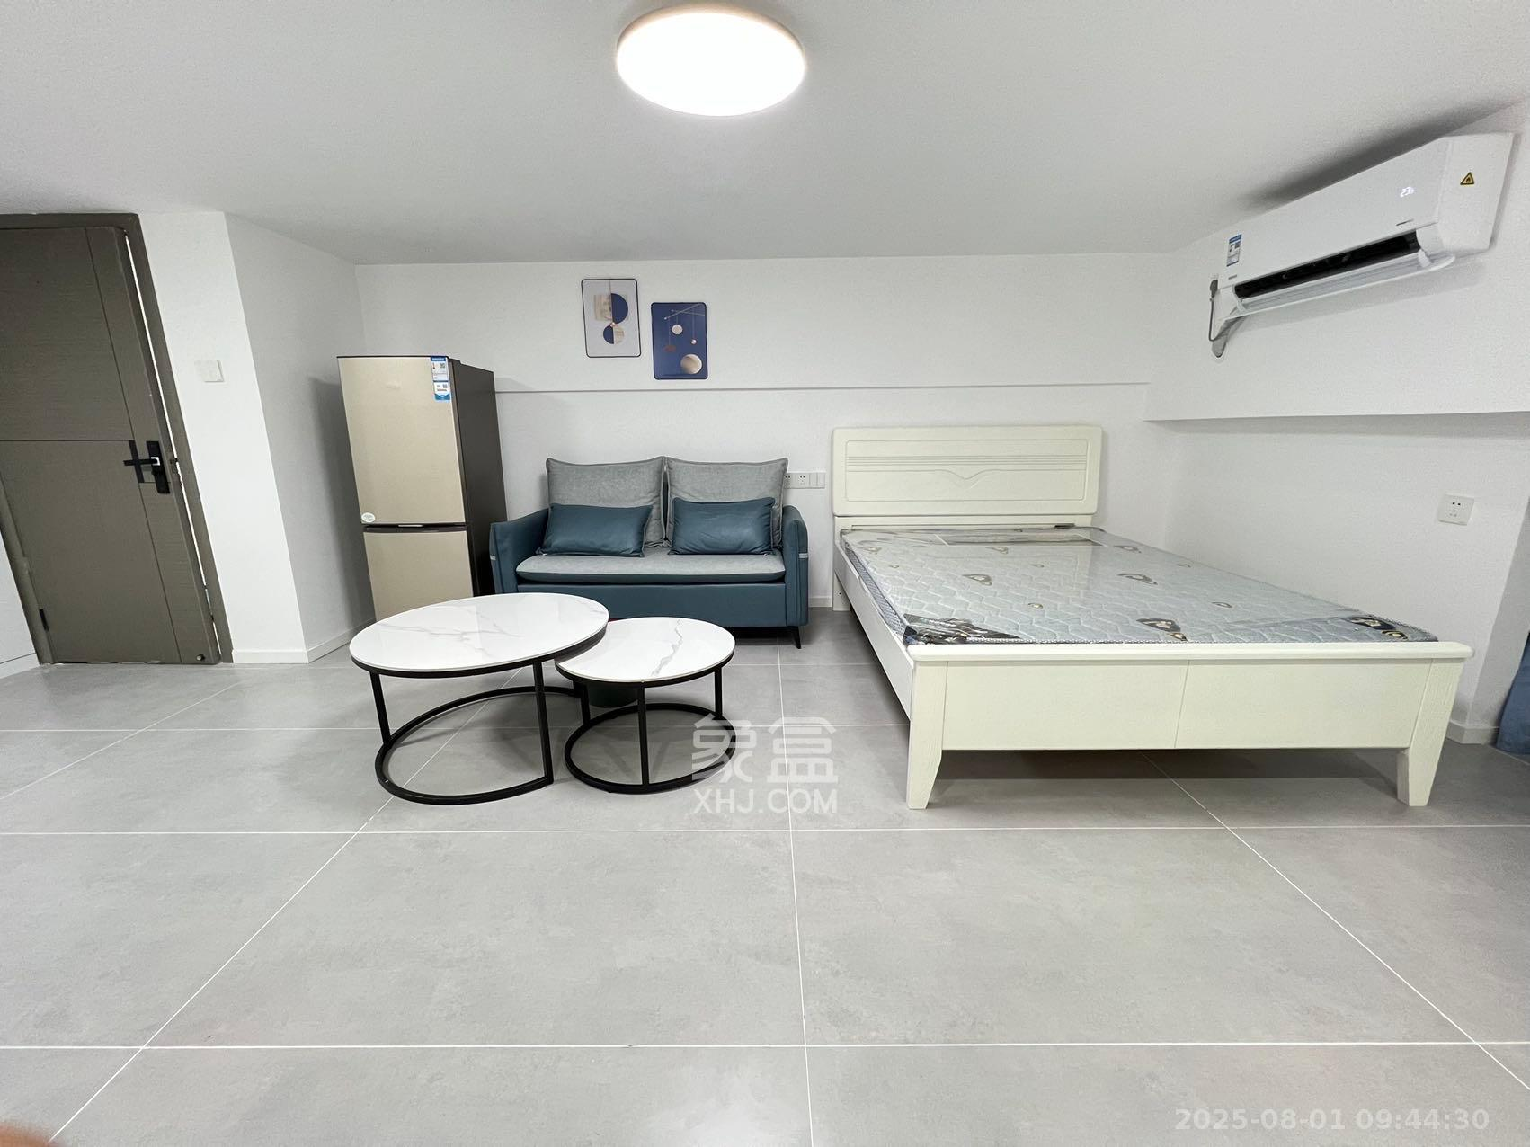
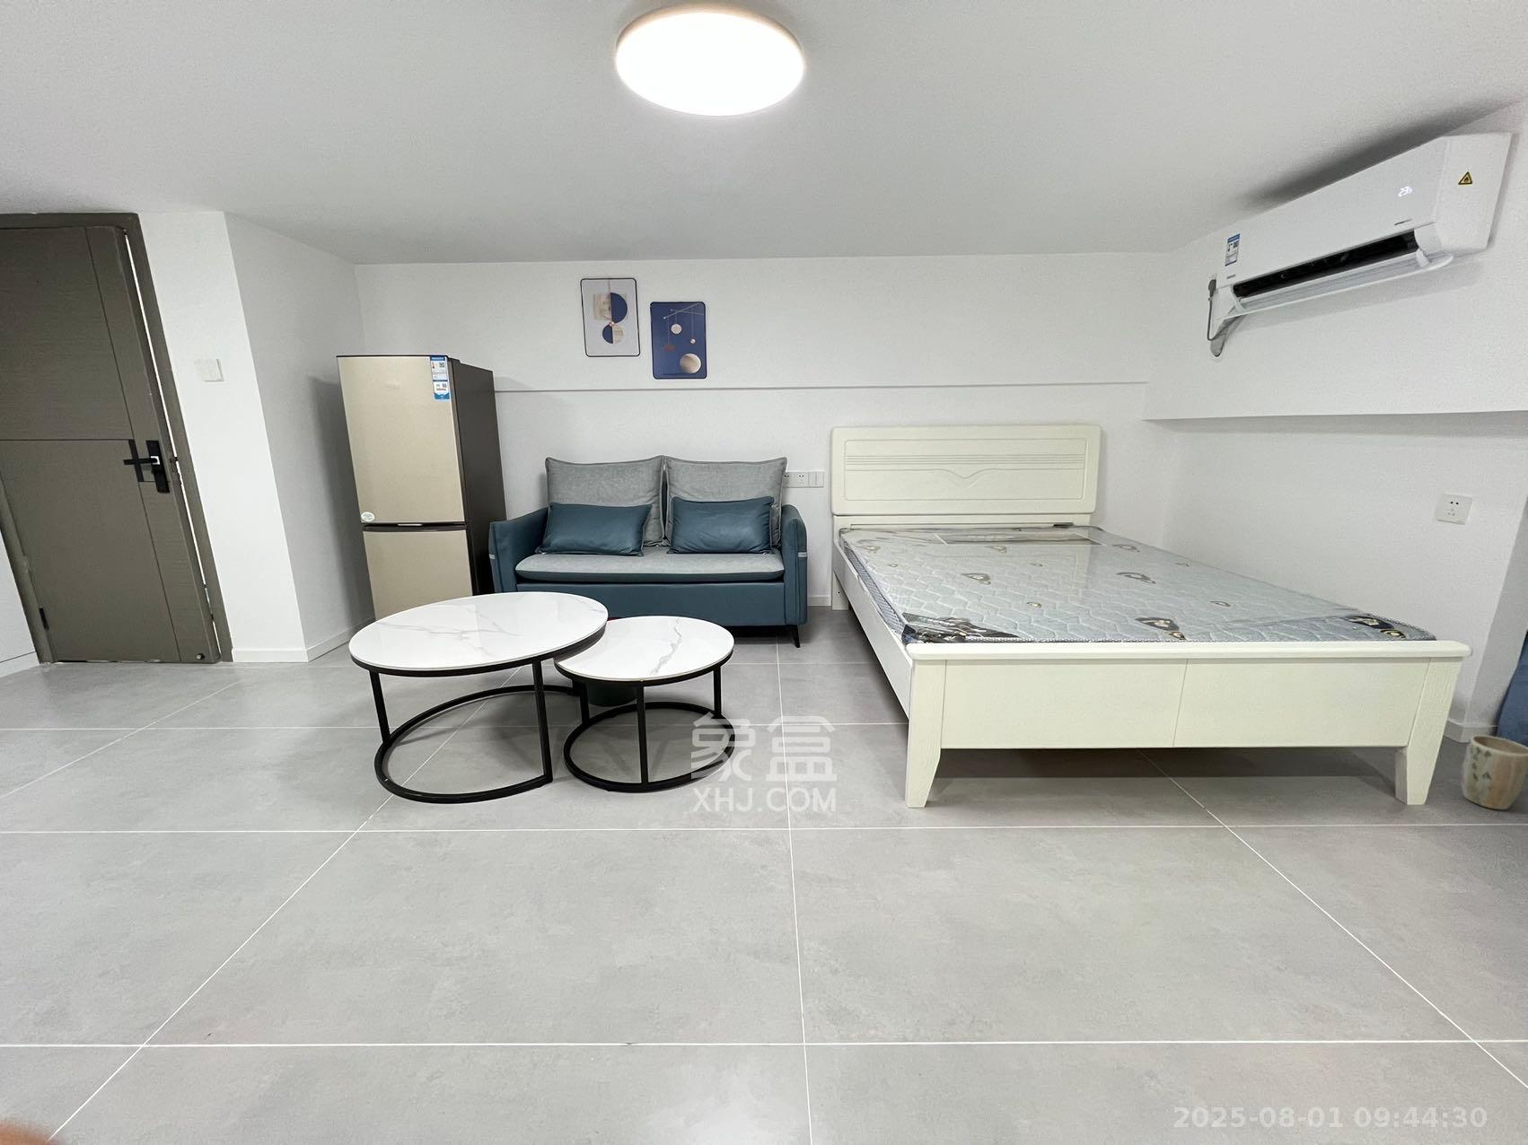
+ plant pot [1459,734,1528,811]
